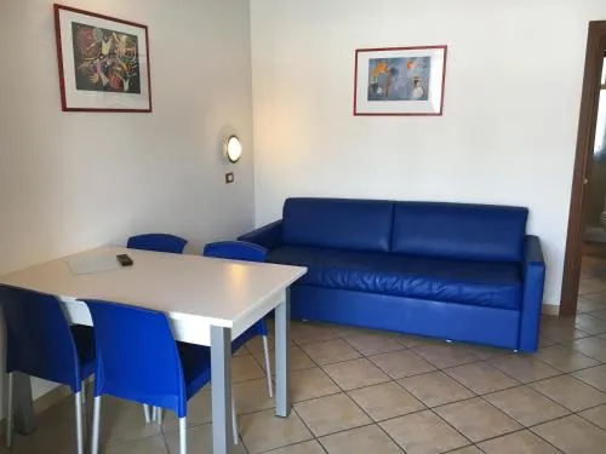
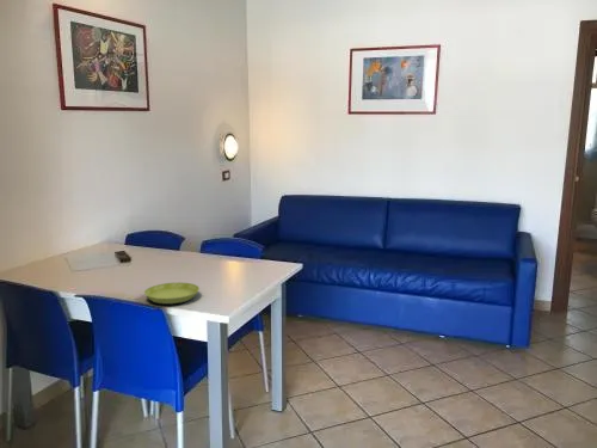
+ saucer [143,281,201,305]
